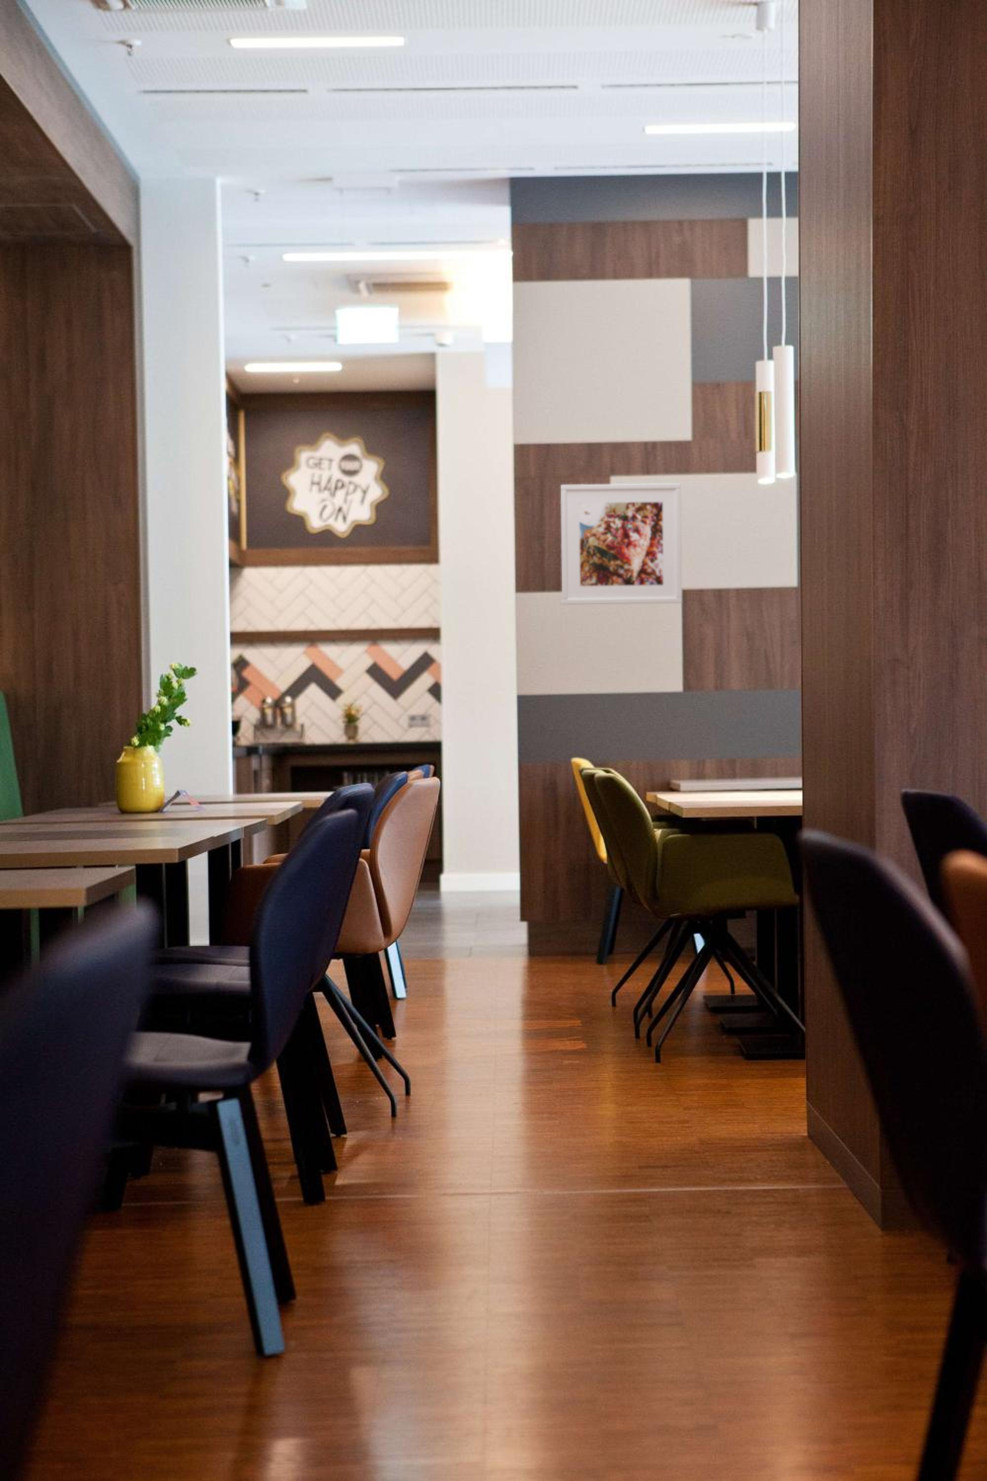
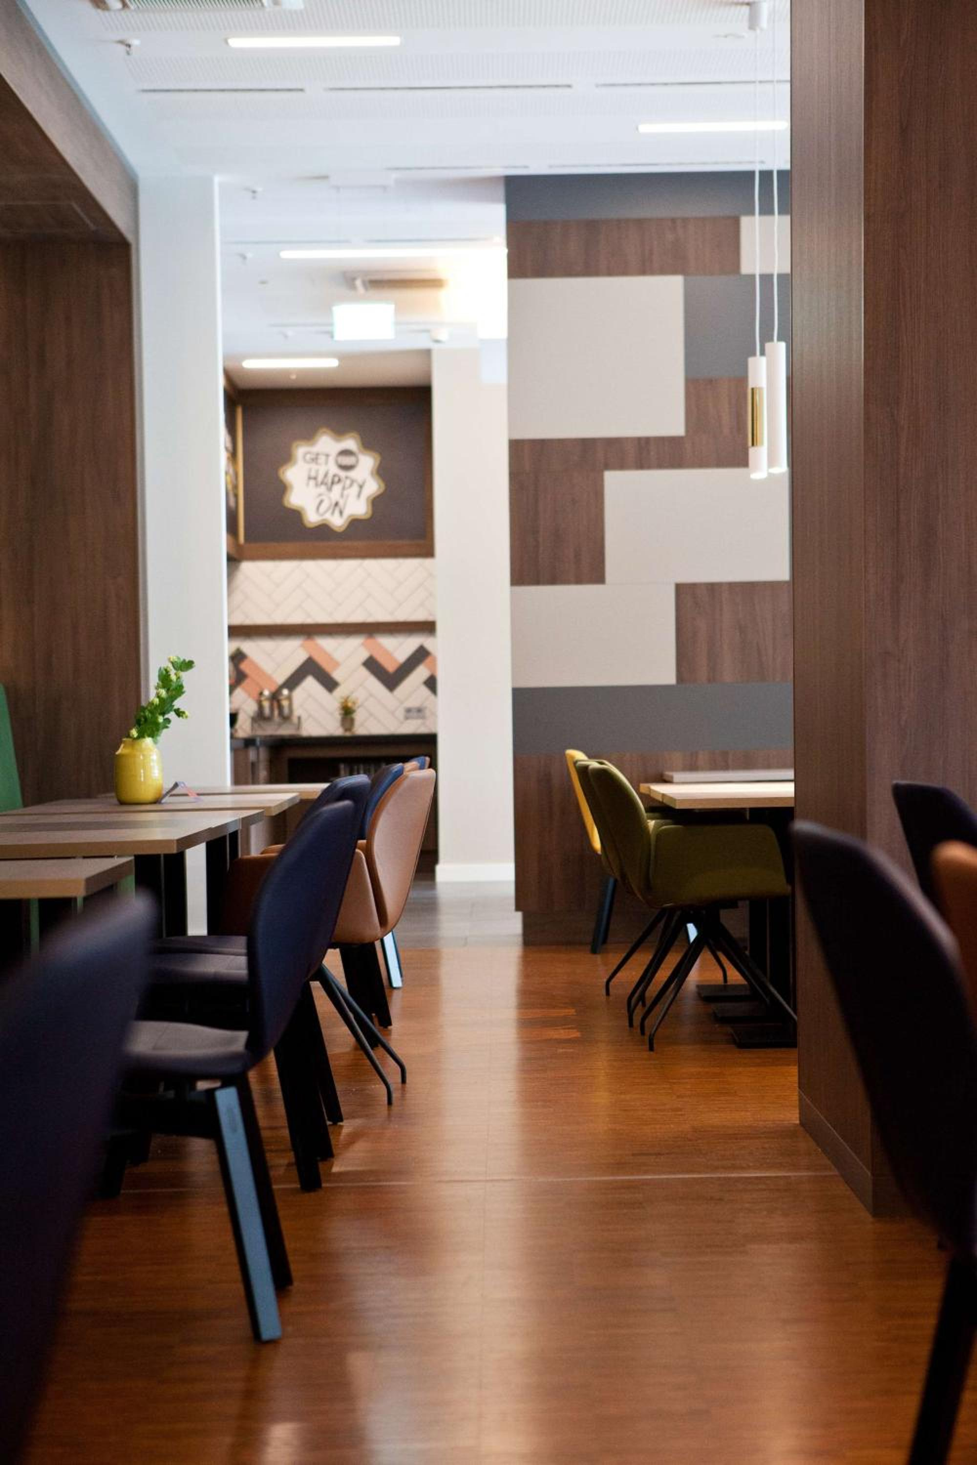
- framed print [560,483,682,605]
